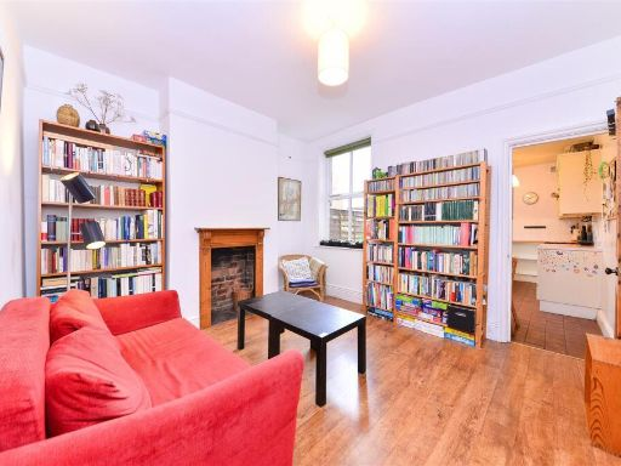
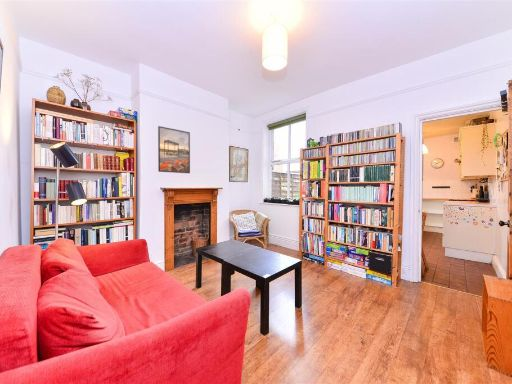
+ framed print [157,125,191,174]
